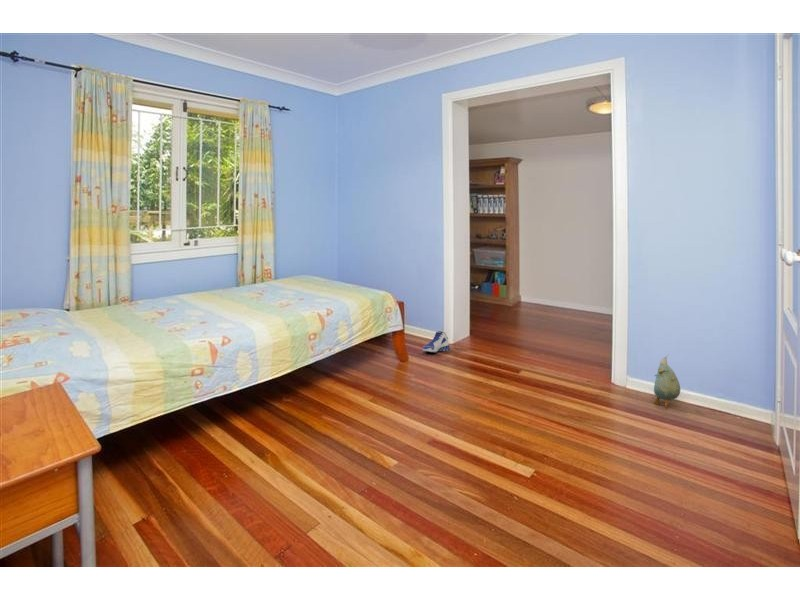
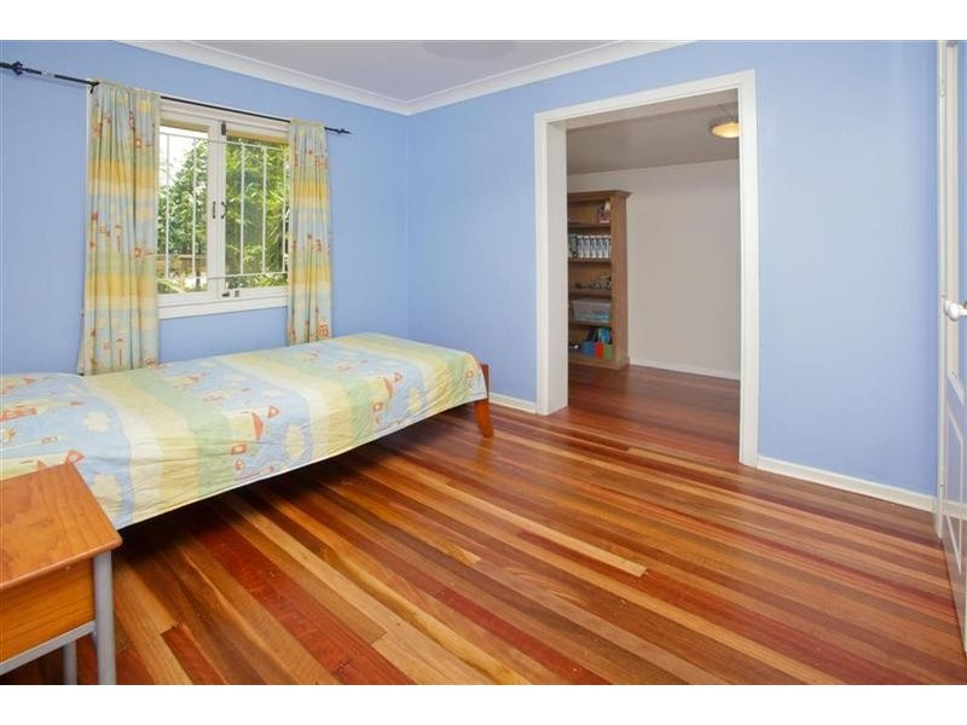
- sneaker [422,330,451,353]
- plush toy [652,353,681,409]
